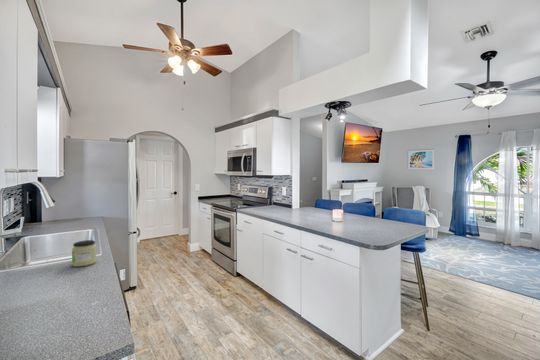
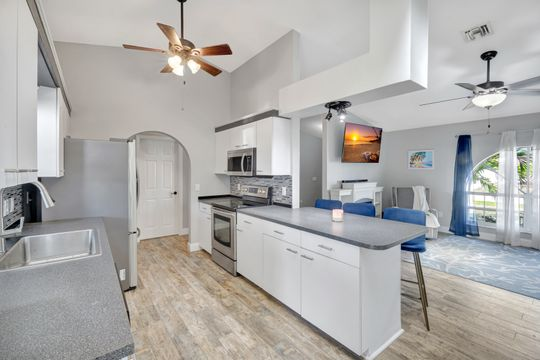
- jar [71,239,97,268]
